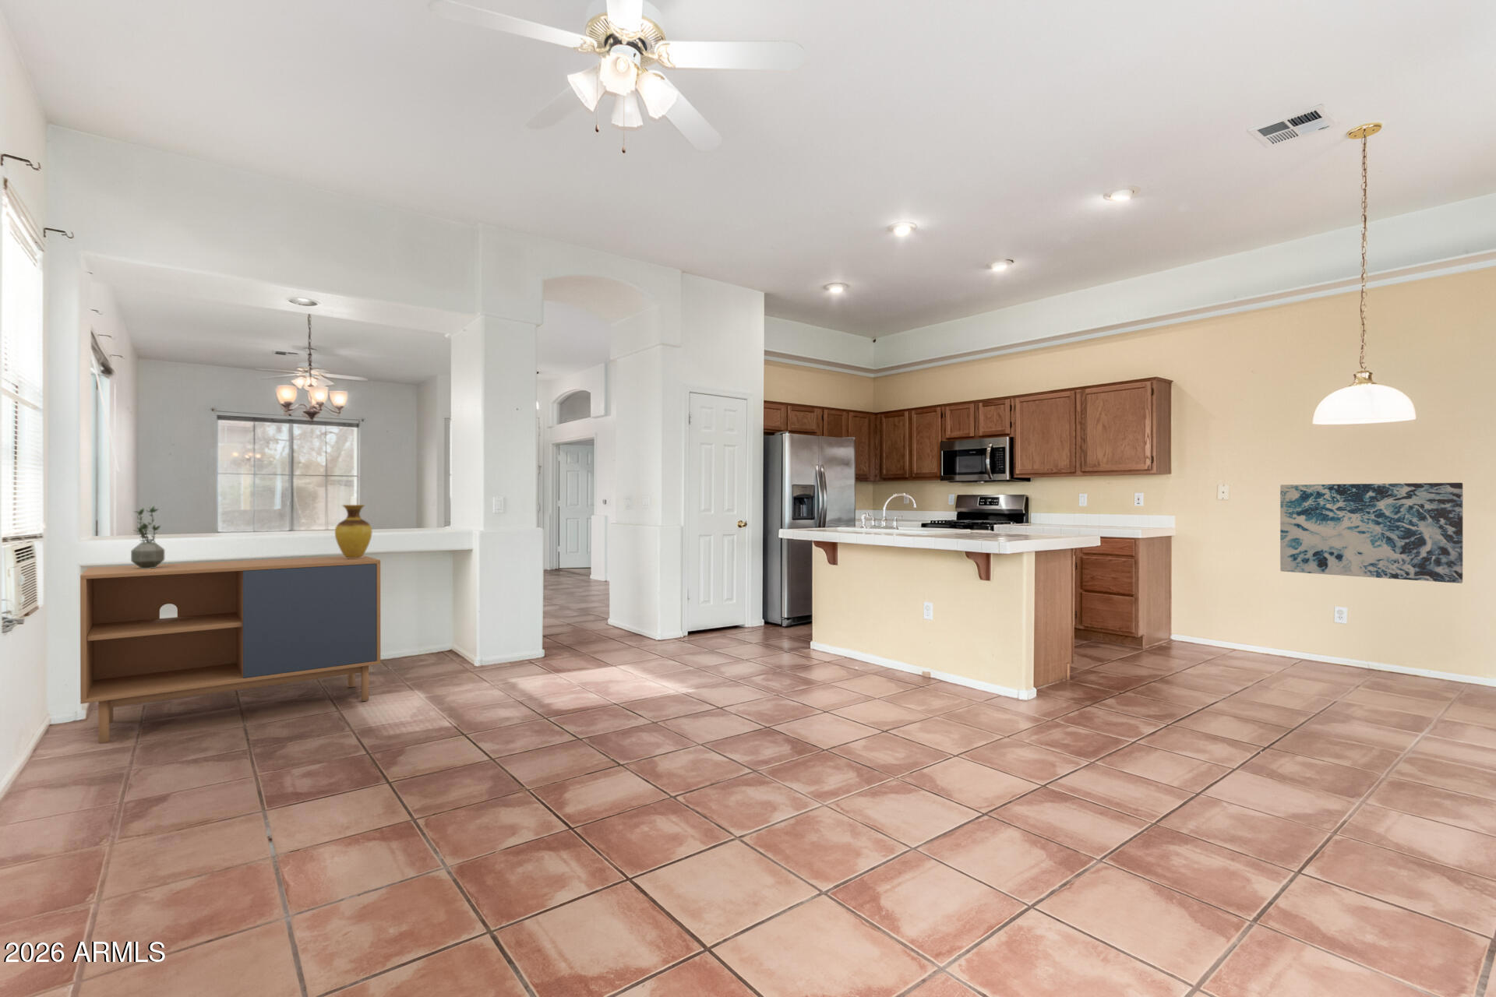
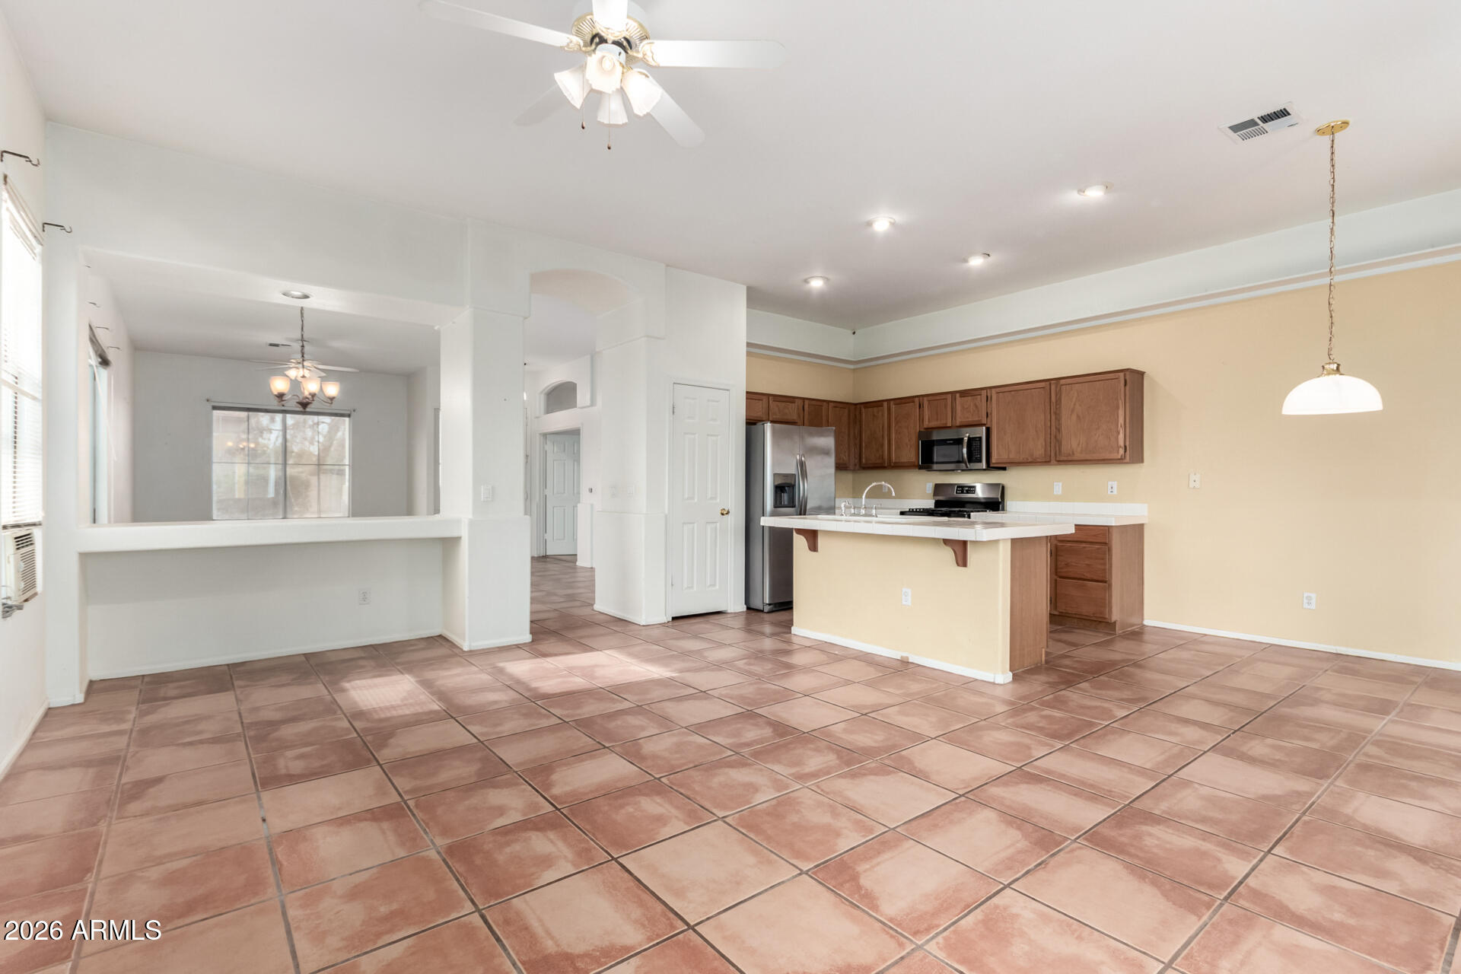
- storage cabinet [79,554,381,743]
- vase [334,504,373,559]
- potted plant [130,505,165,569]
- wall art [1279,482,1464,584]
